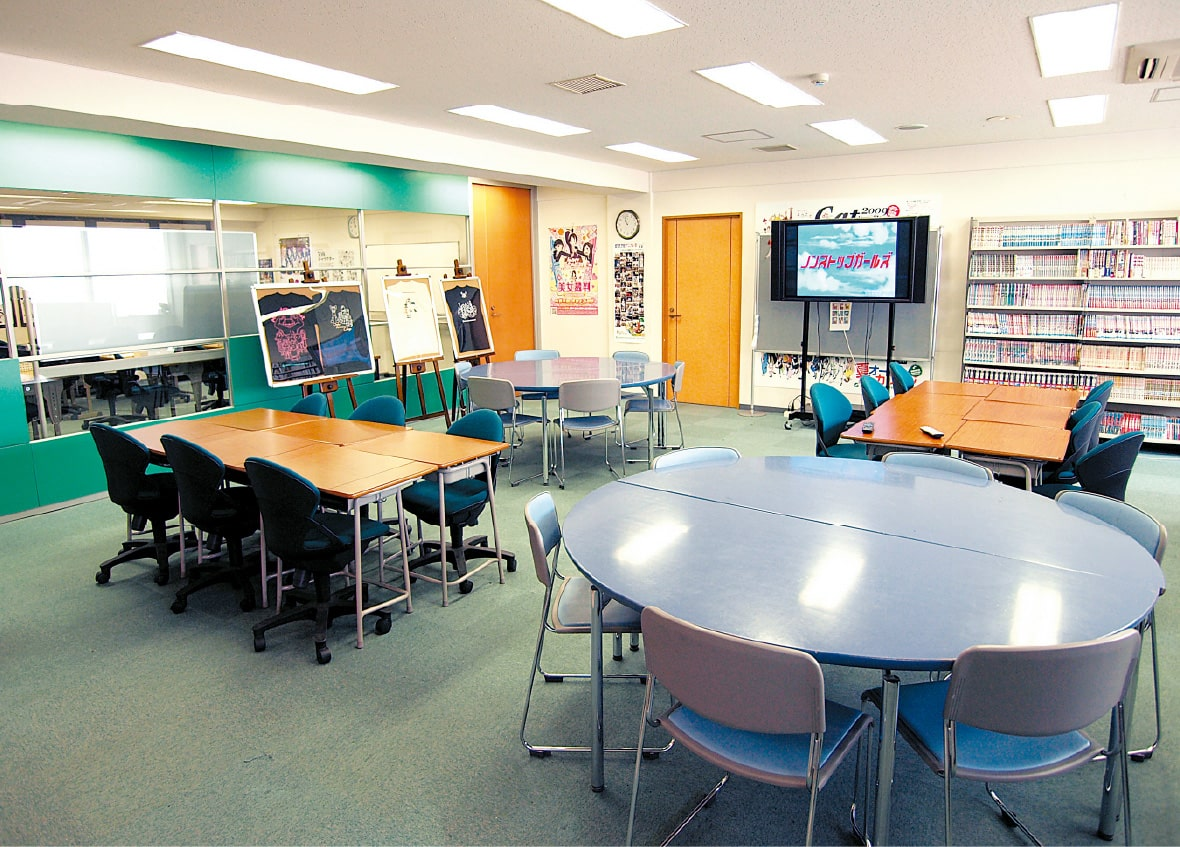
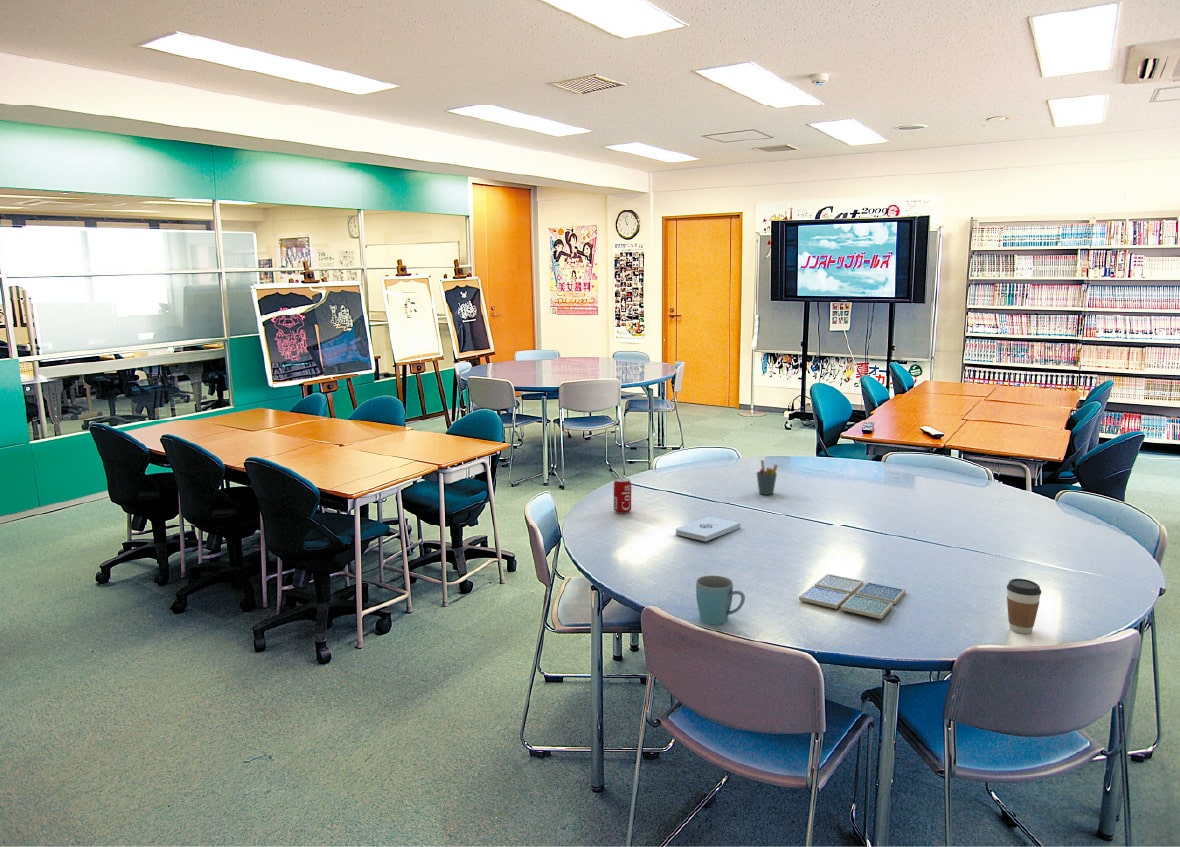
+ mug [695,575,746,626]
+ beverage can [613,477,632,514]
+ pen holder [756,459,779,496]
+ drink coaster [798,573,906,620]
+ notepad [675,516,741,542]
+ coffee cup [1006,578,1042,635]
